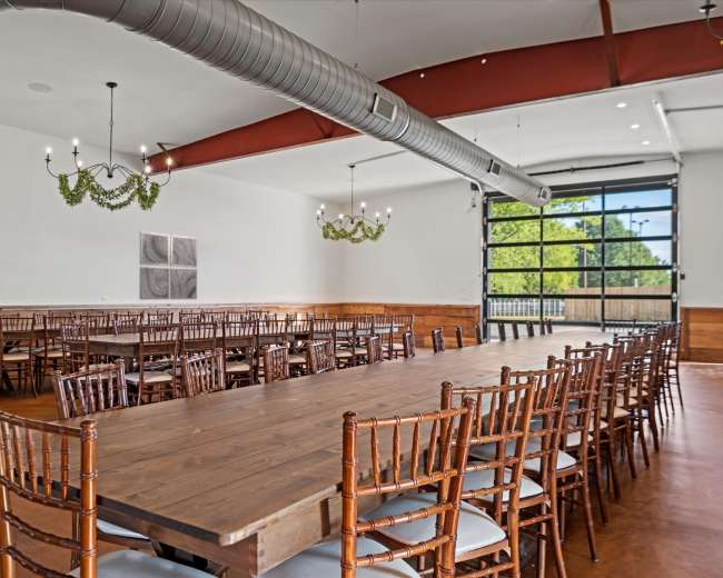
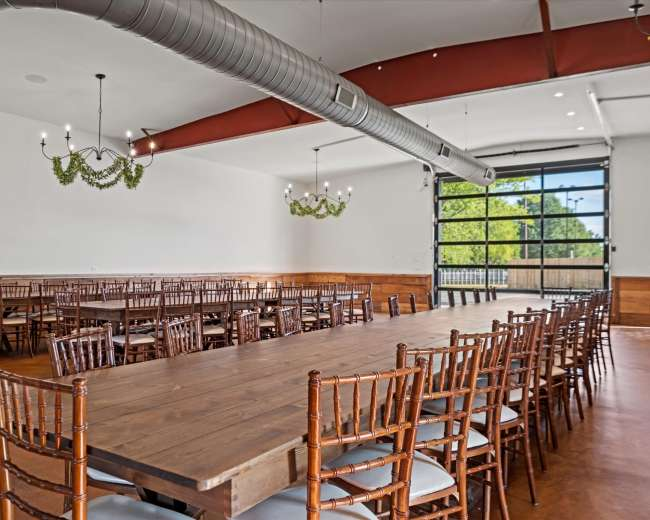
- wall art [138,231,198,301]
